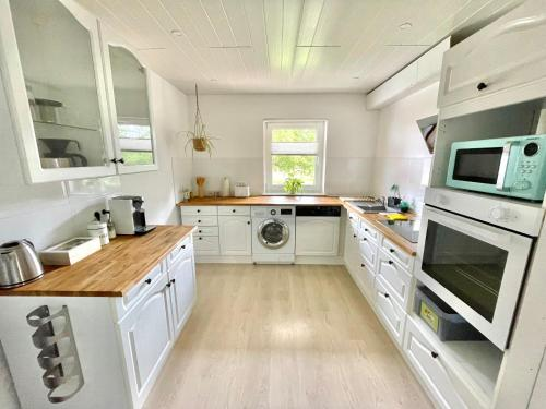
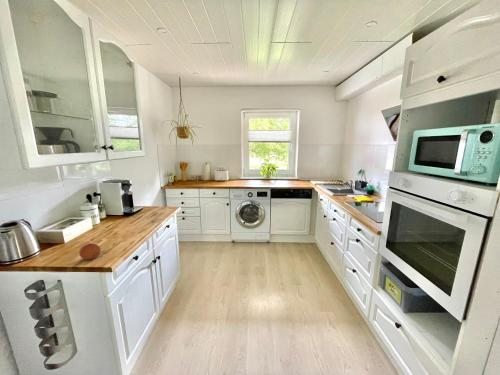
+ fruit [78,243,102,261]
